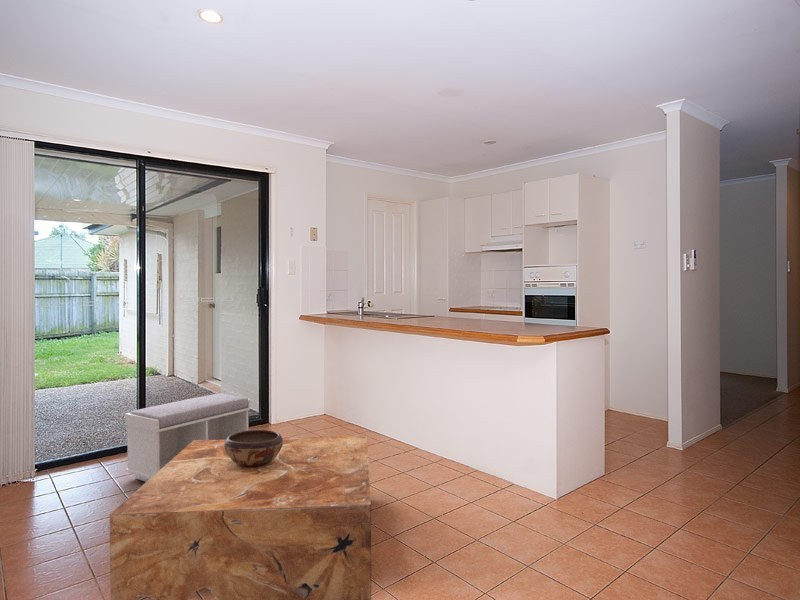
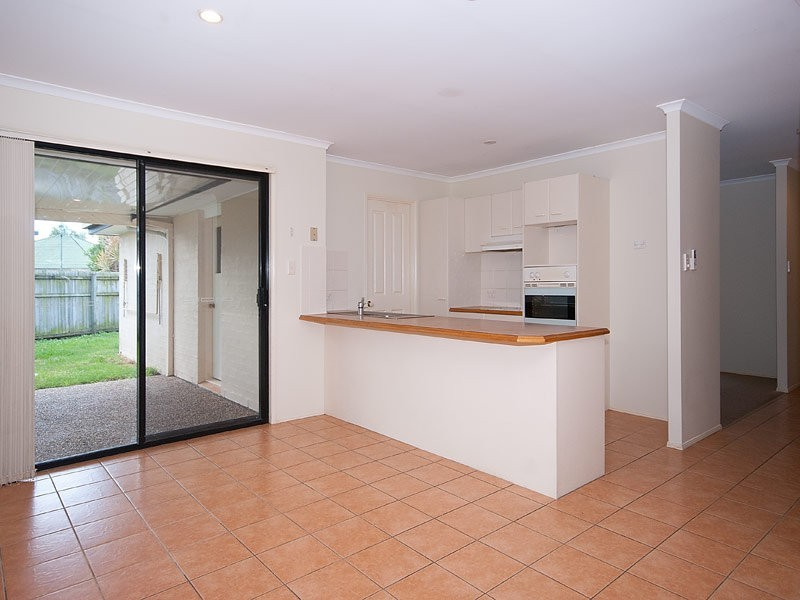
- coffee table [109,435,372,600]
- bench [124,393,251,483]
- decorative bowl [225,429,283,467]
